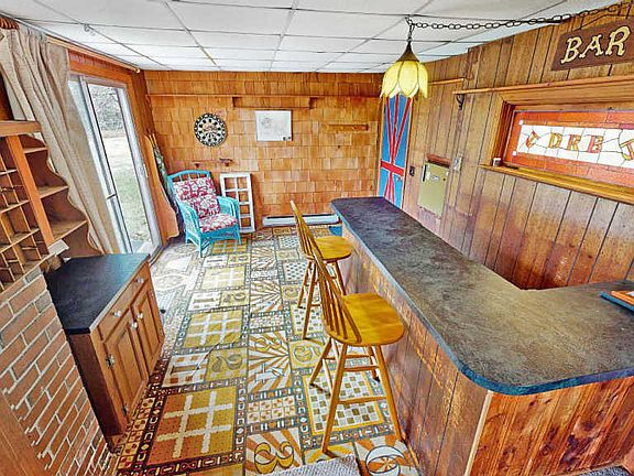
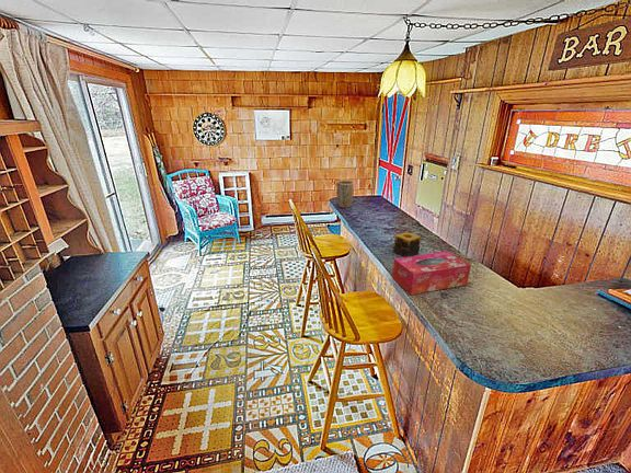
+ plant pot [335,180,355,209]
+ candle [392,231,422,257]
+ tissue box [391,251,472,296]
